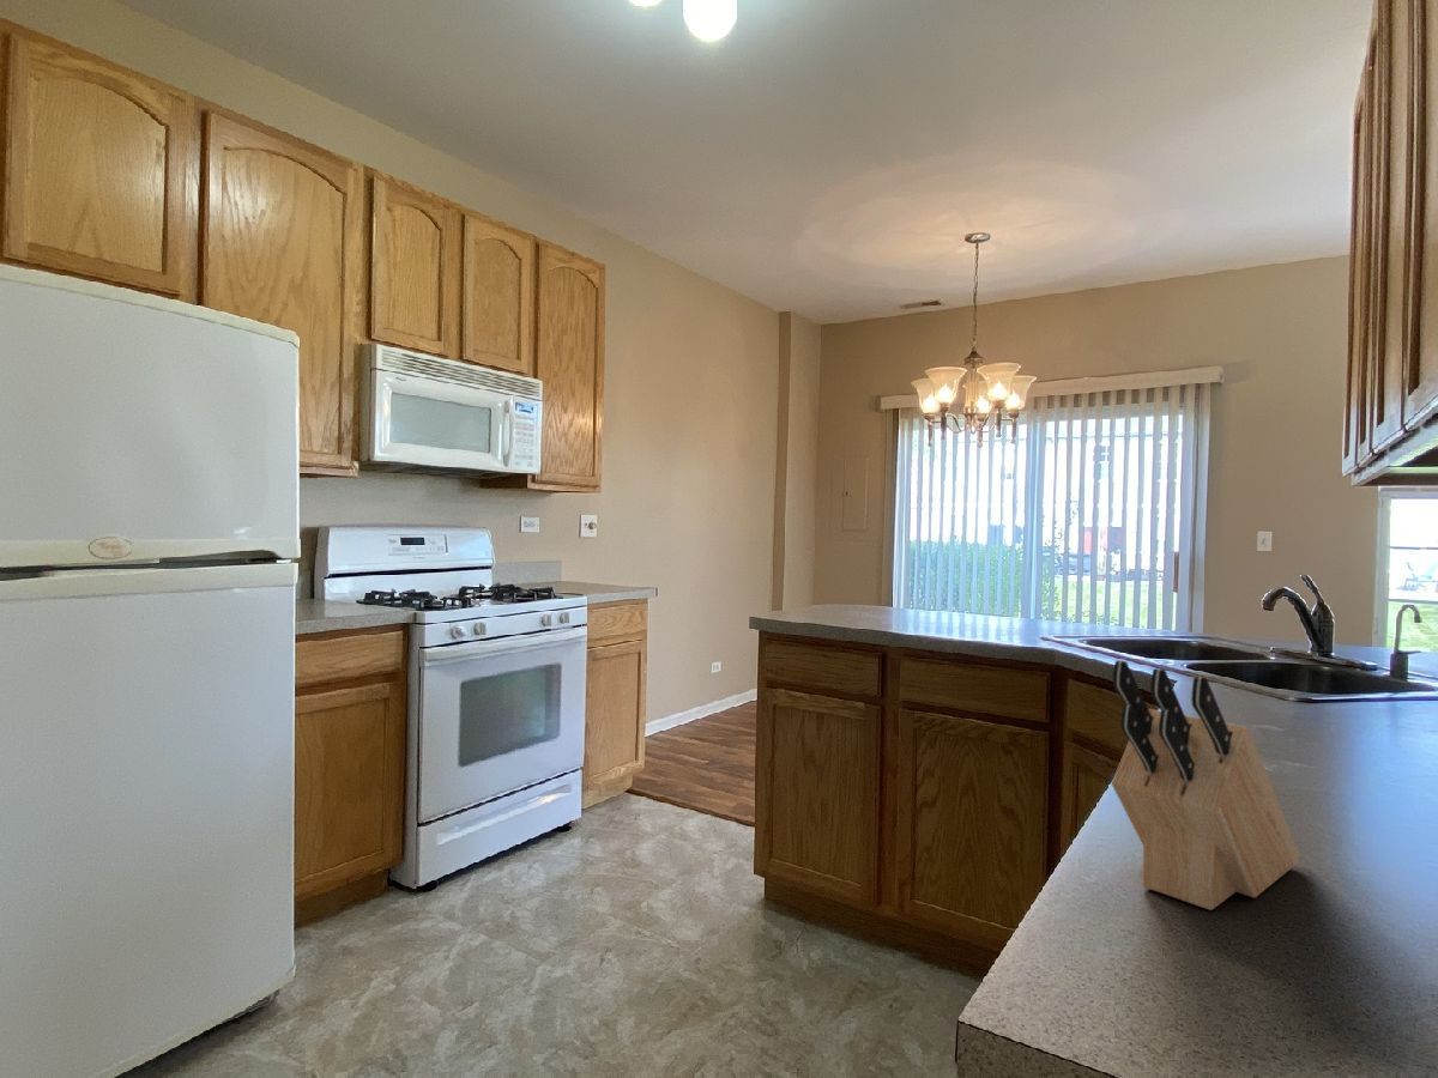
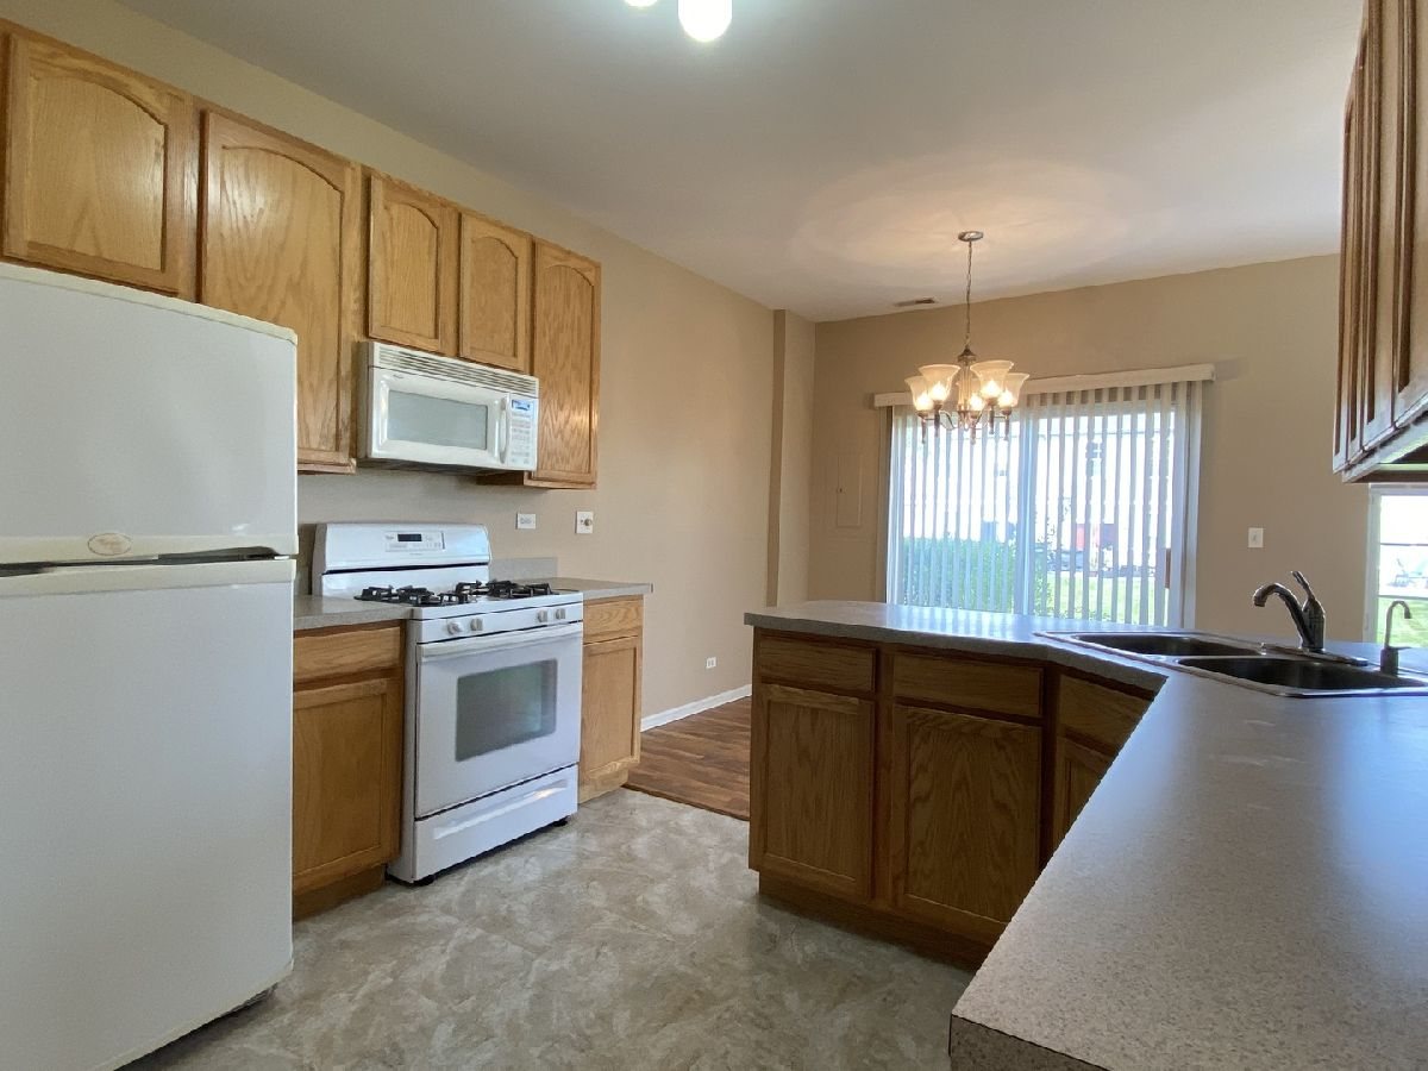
- knife block [1110,659,1301,912]
